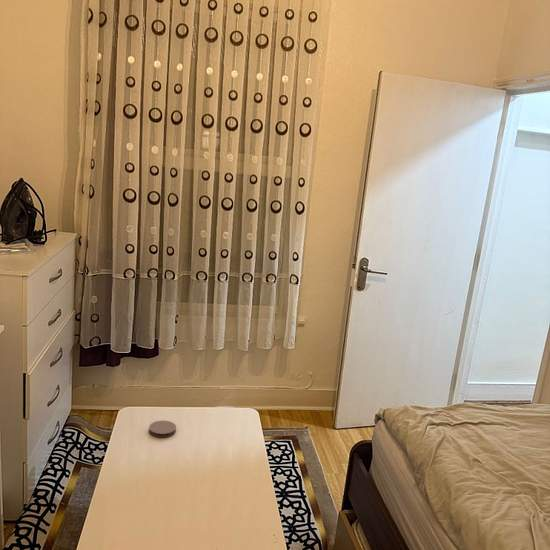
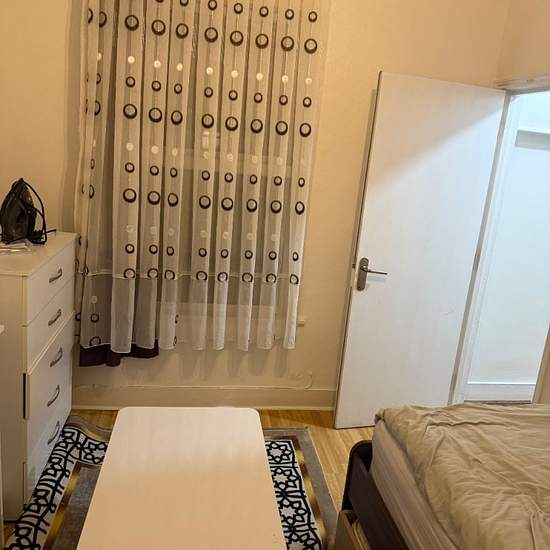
- coaster [148,420,177,438]
